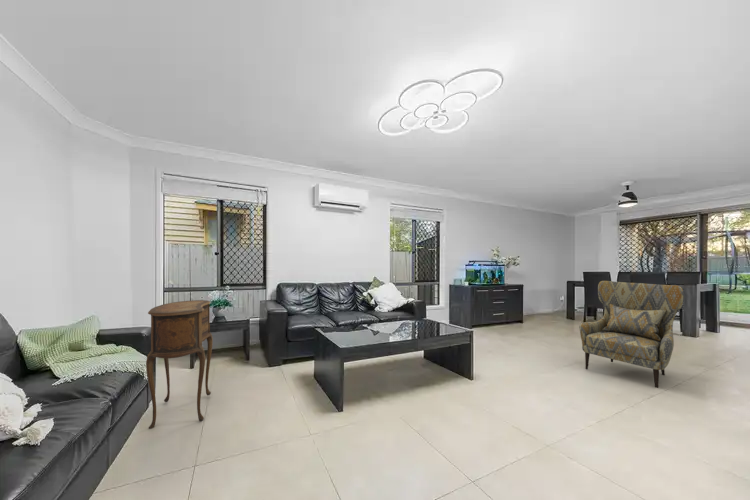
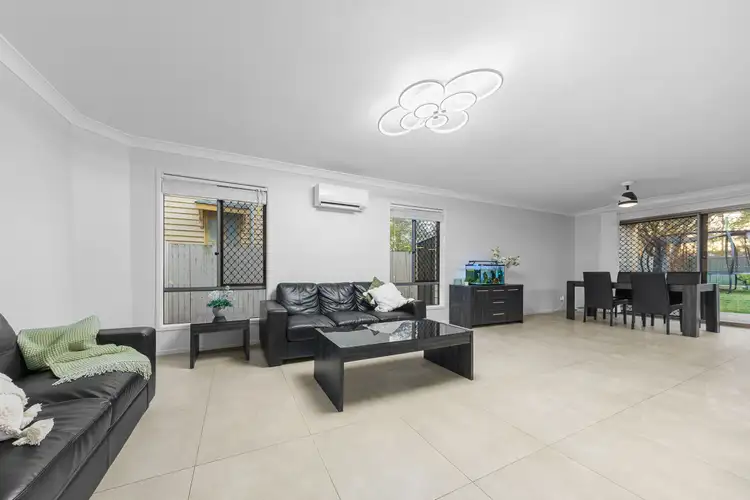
- armchair [578,280,684,389]
- side table [145,299,214,430]
